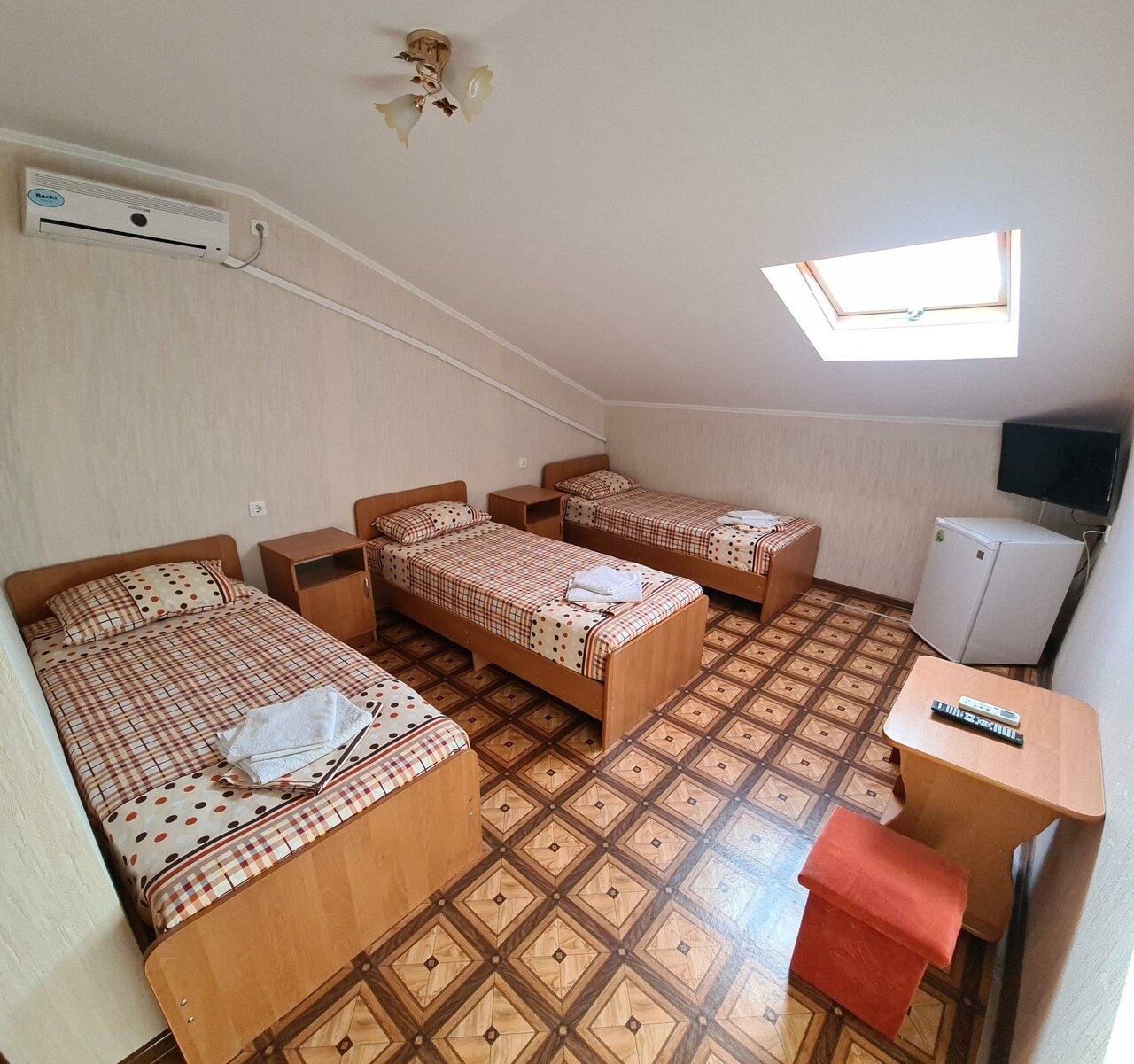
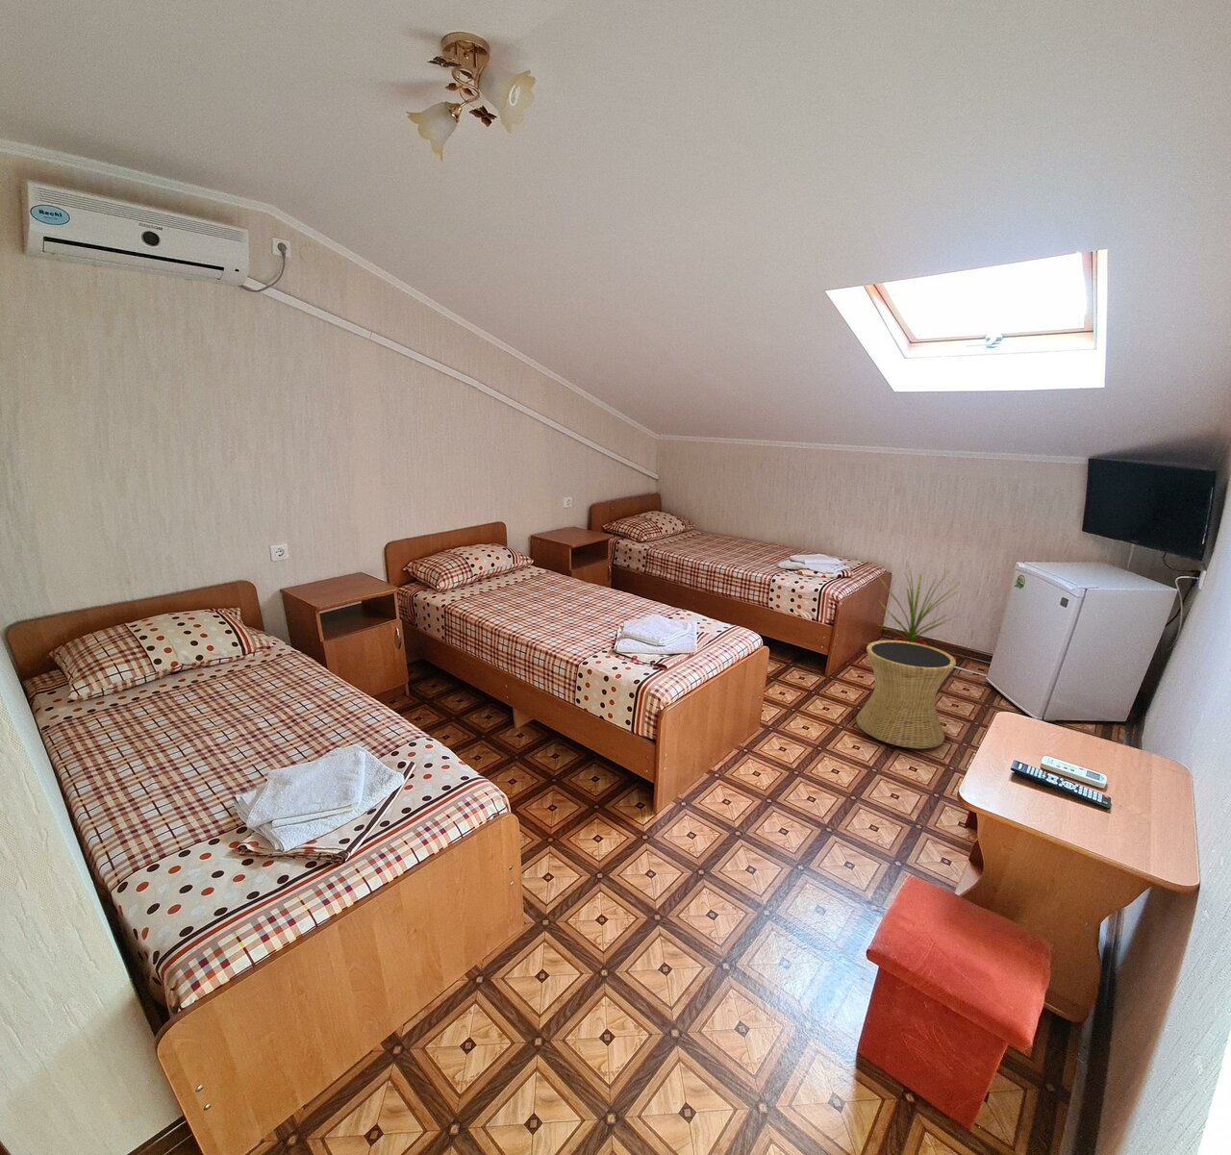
+ house plant [873,563,962,645]
+ side table [855,639,957,749]
